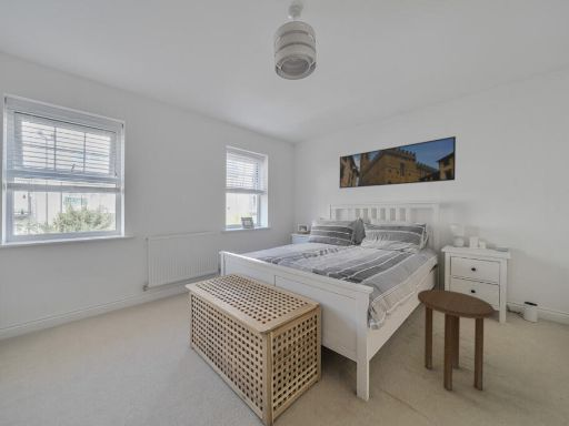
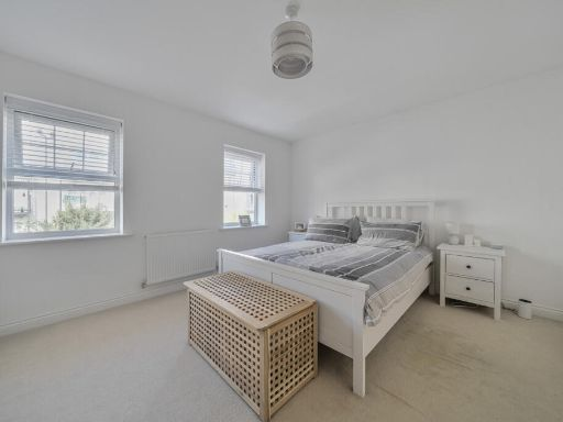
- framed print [339,135,457,190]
- side table [417,288,496,392]
